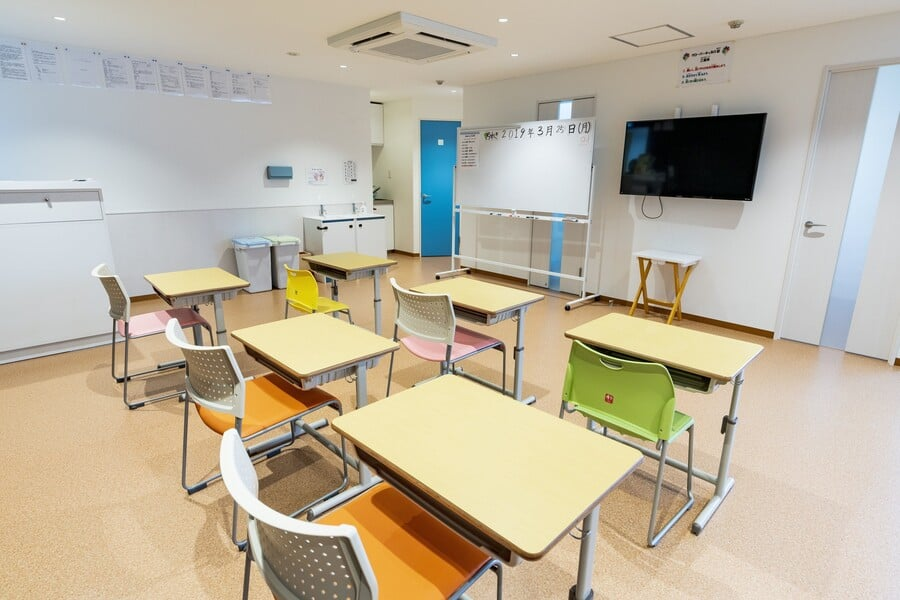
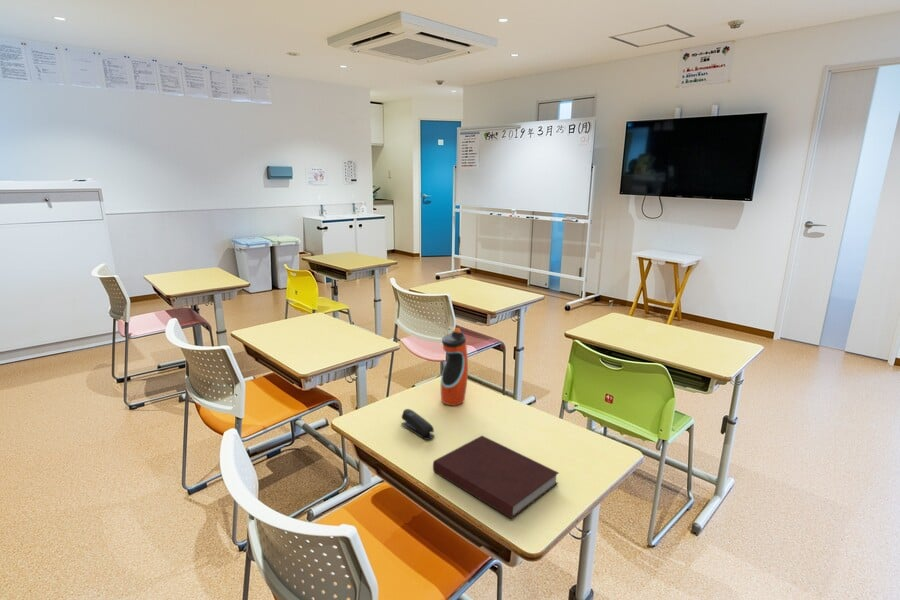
+ water bottle [440,327,469,406]
+ notebook [432,435,560,520]
+ stapler [400,408,436,441]
